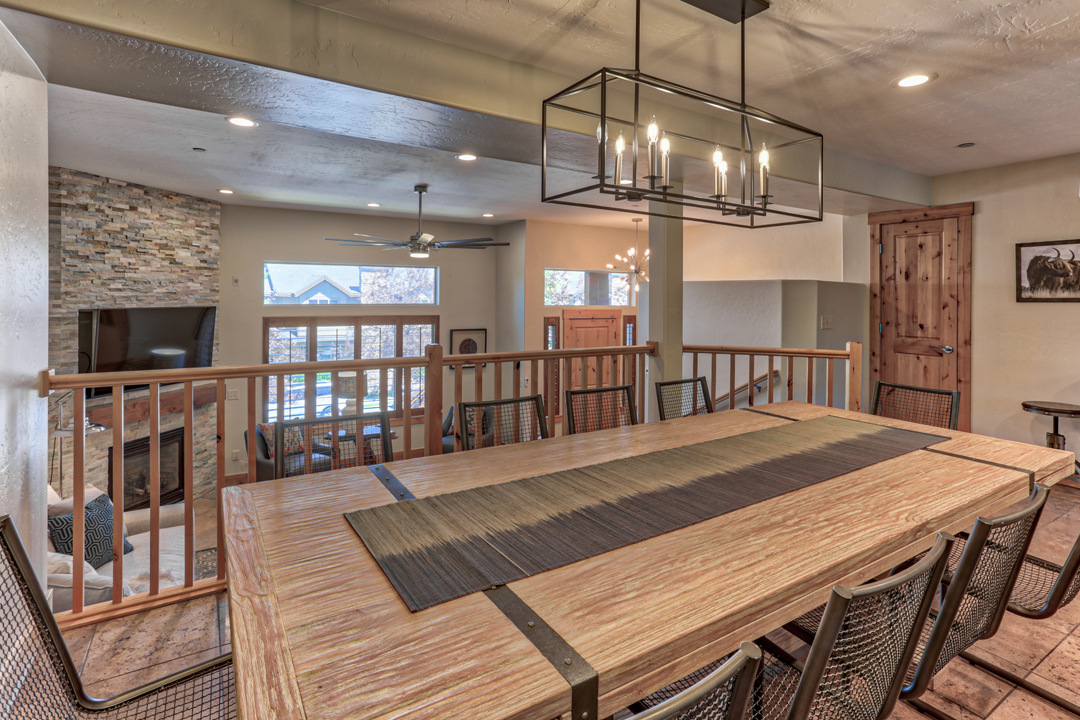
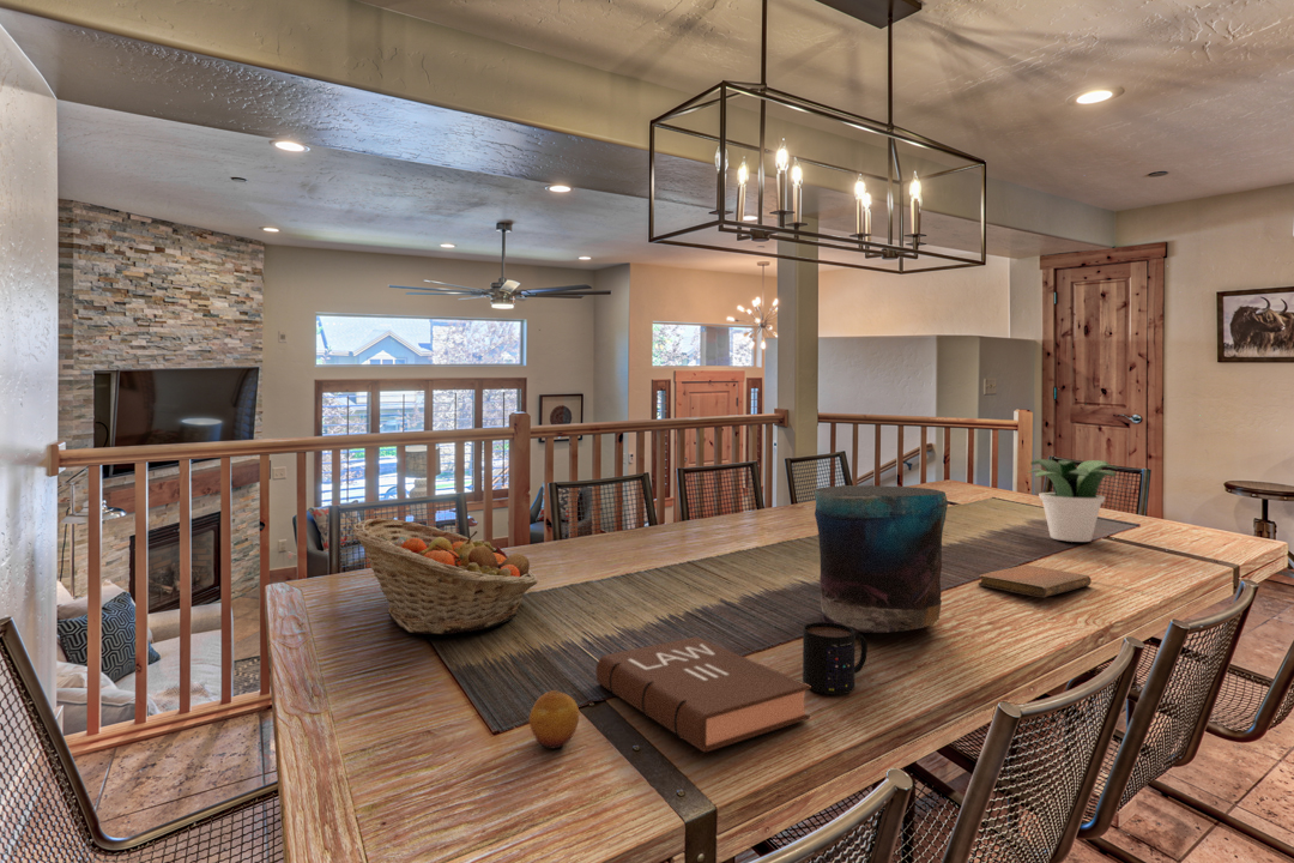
+ book [594,635,811,753]
+ notebook [978,565,1093,599]
+ potted plant [1028,458,1118,543]
+ fruit basket [352,517,539,635]
+ vase [814,484,949,634]
+ fruit [528,689,580,750]
+ mug [802,621,869,695]
